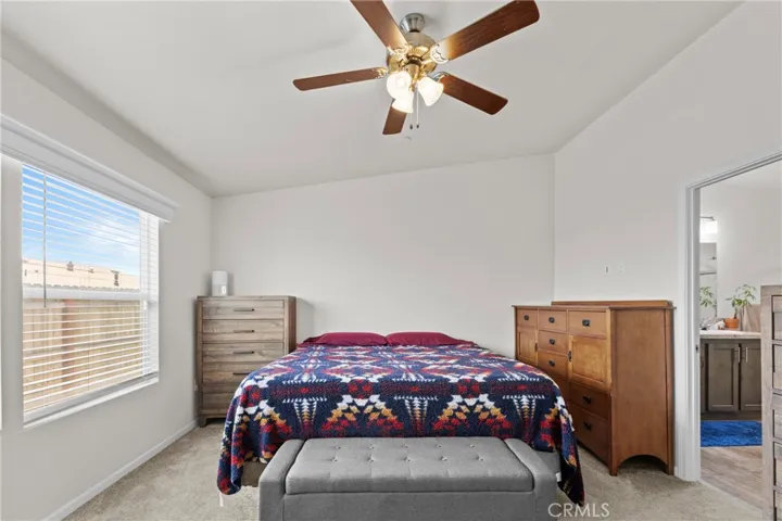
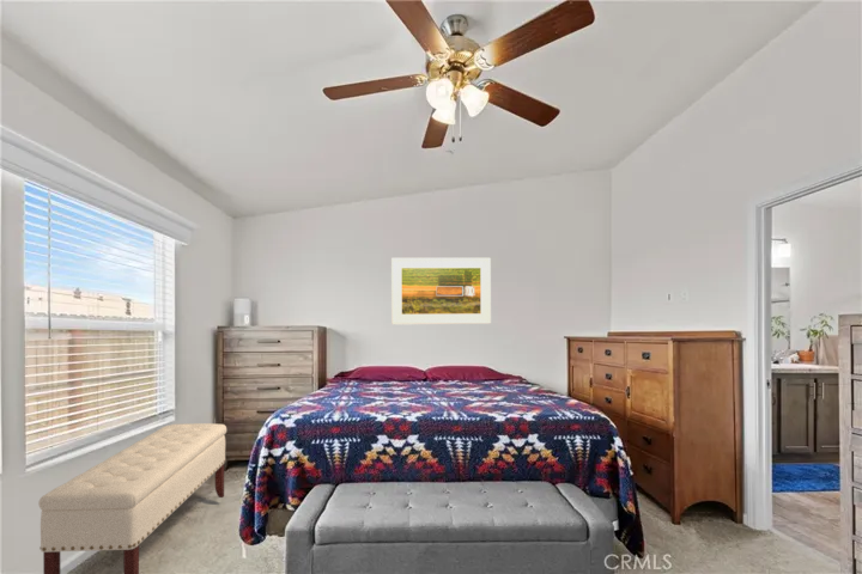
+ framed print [390,257,492,325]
+ bench [37,422,227,574]
